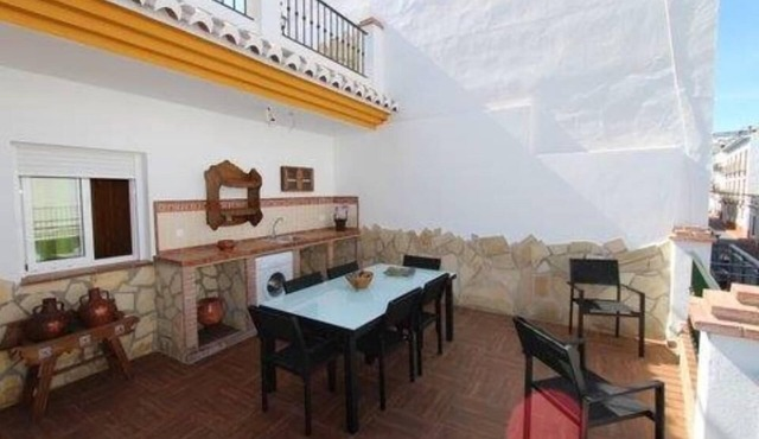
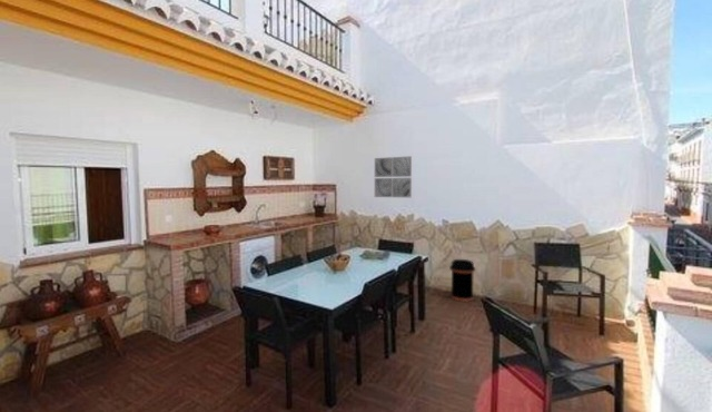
+ wall art [374,155,413,198]
+ trash can [448,258,476,303]
